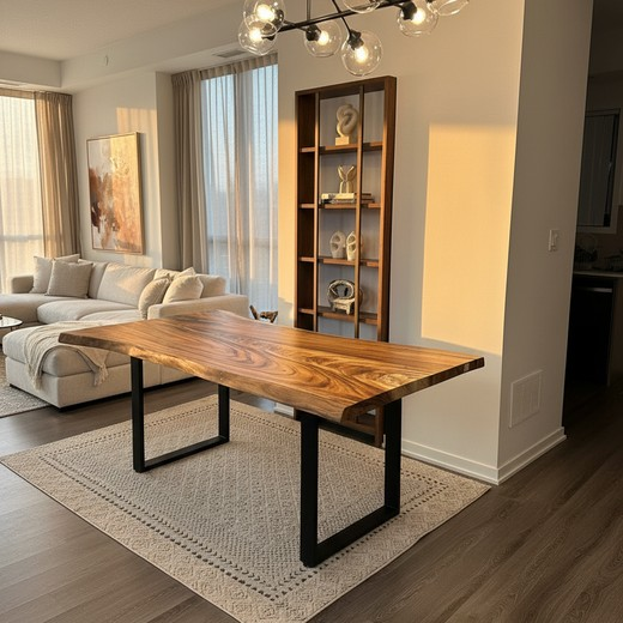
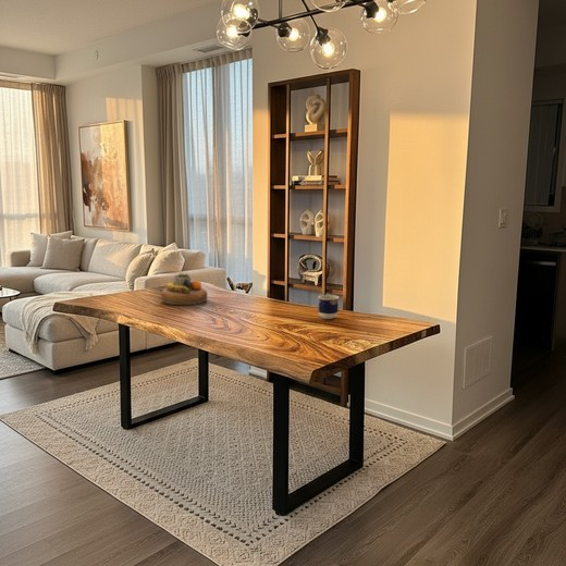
+ cup [317,294,340,320]
+ decorative bowl [160,272,209,306]
